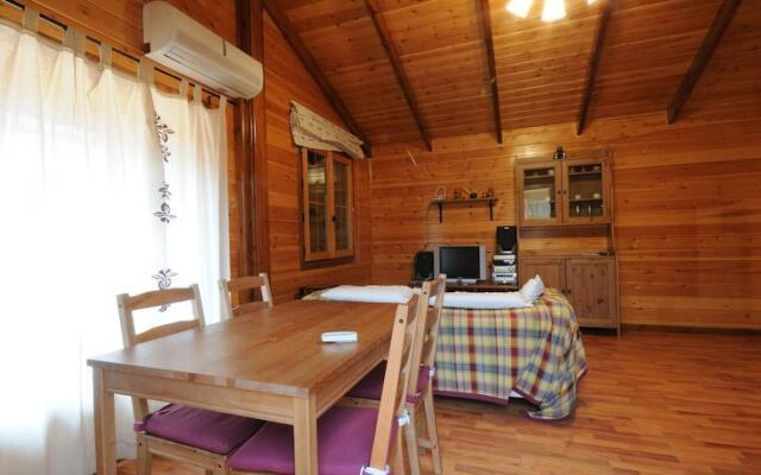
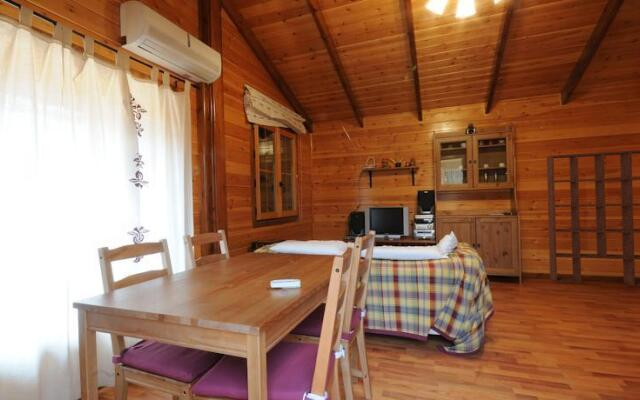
+ bookshelf [546,149,640,287]
